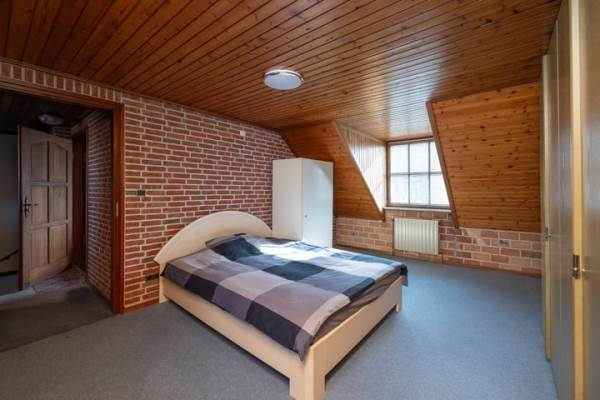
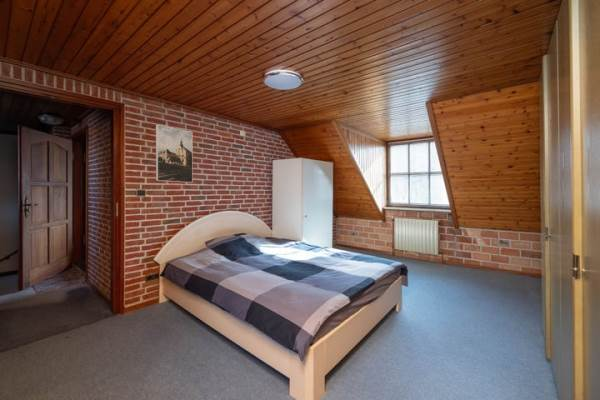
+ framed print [155,123,194,184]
